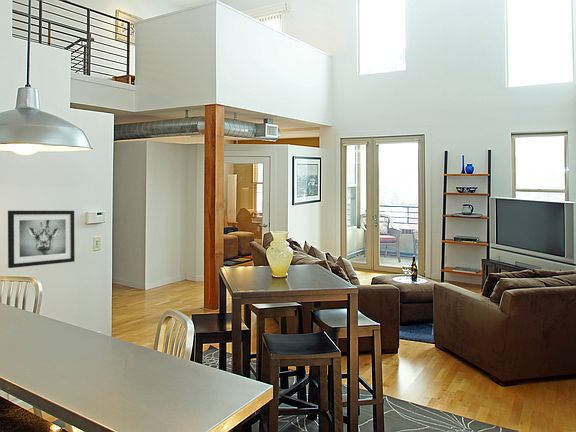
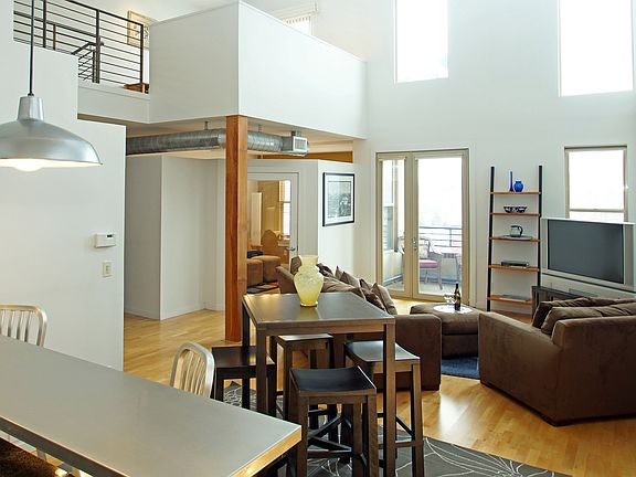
- wall art [7,210,76,269]
